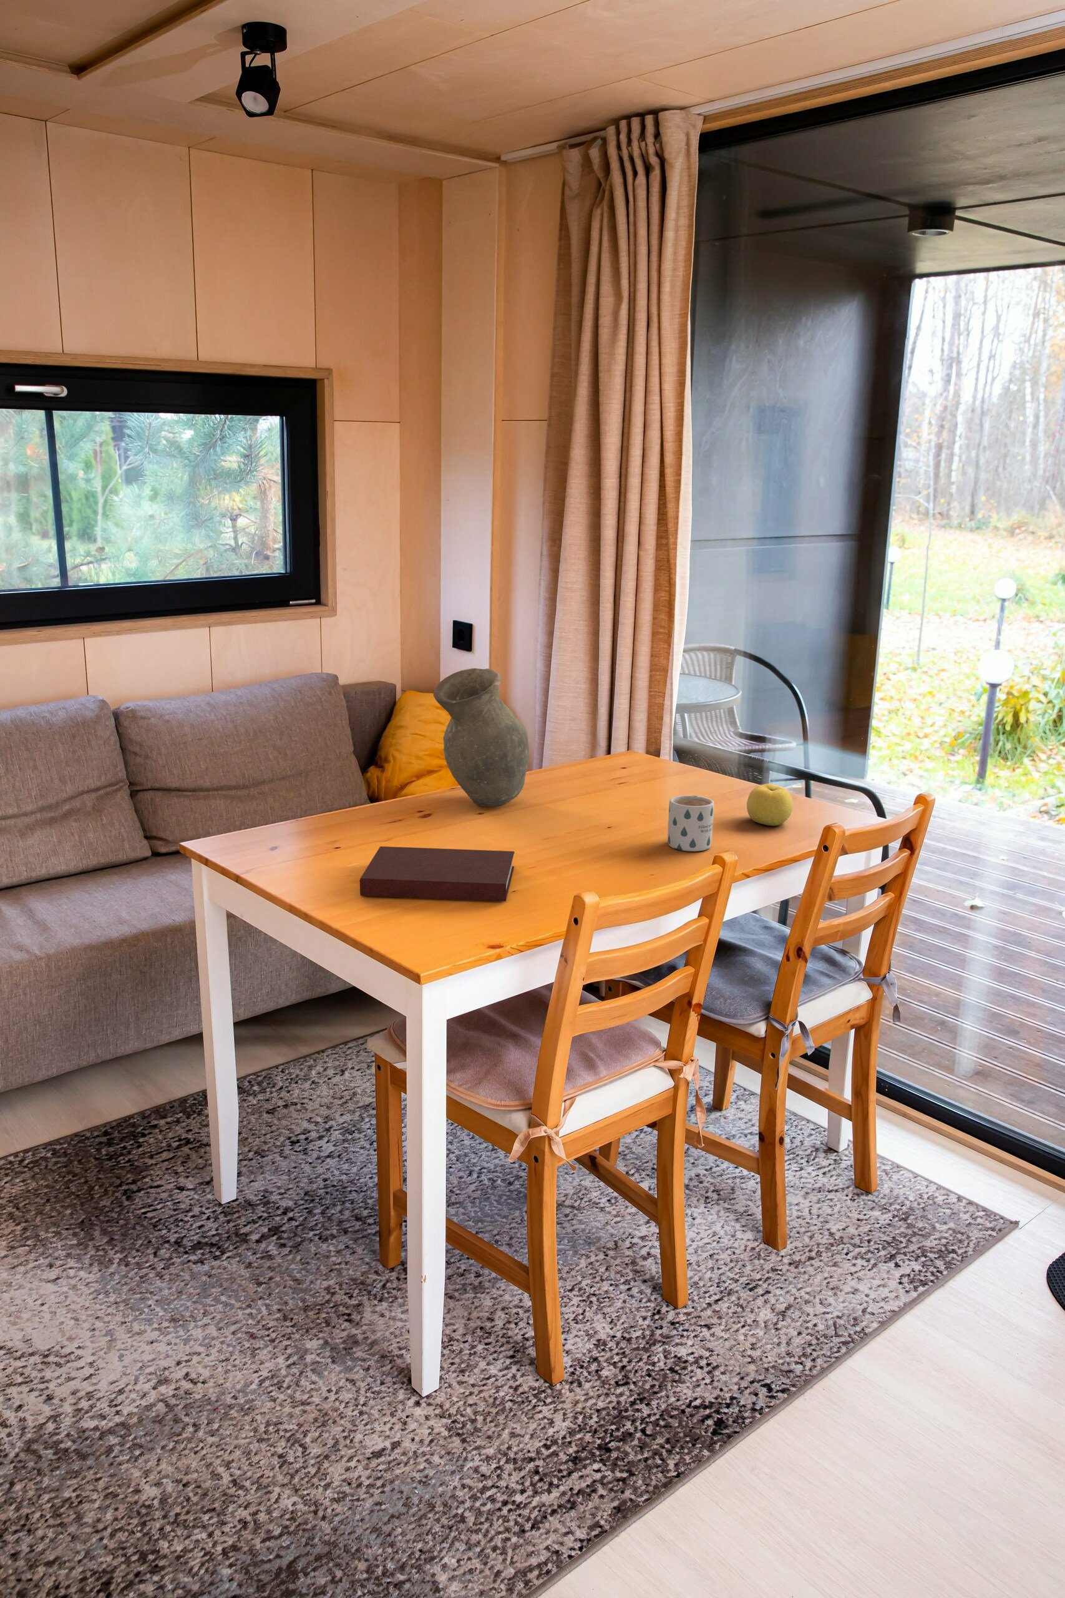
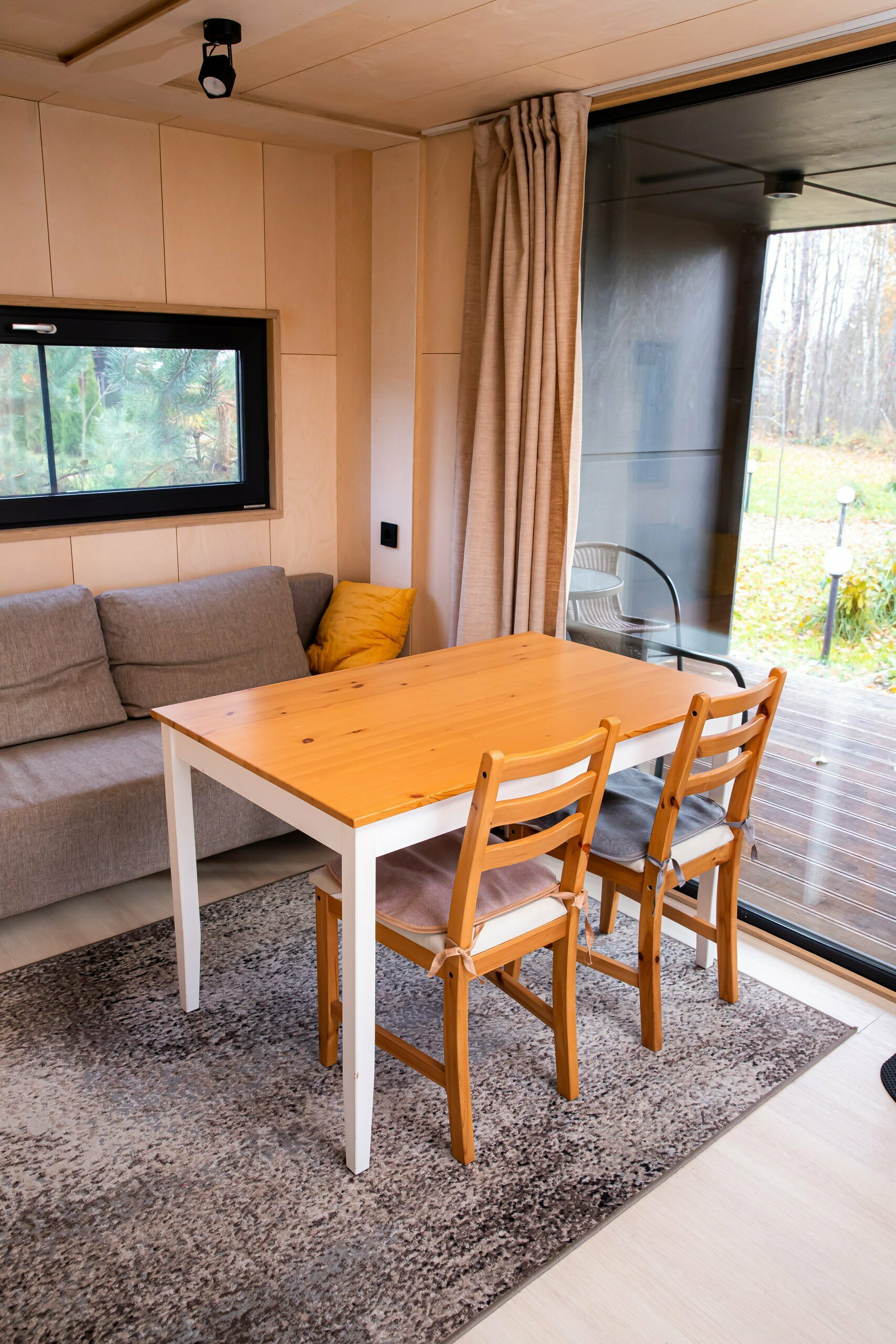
- notebook [359,845,516,902]
- fruit [746,782,794,826]
- mug [667,794,714,853]
- vase [433,668,530,809]
